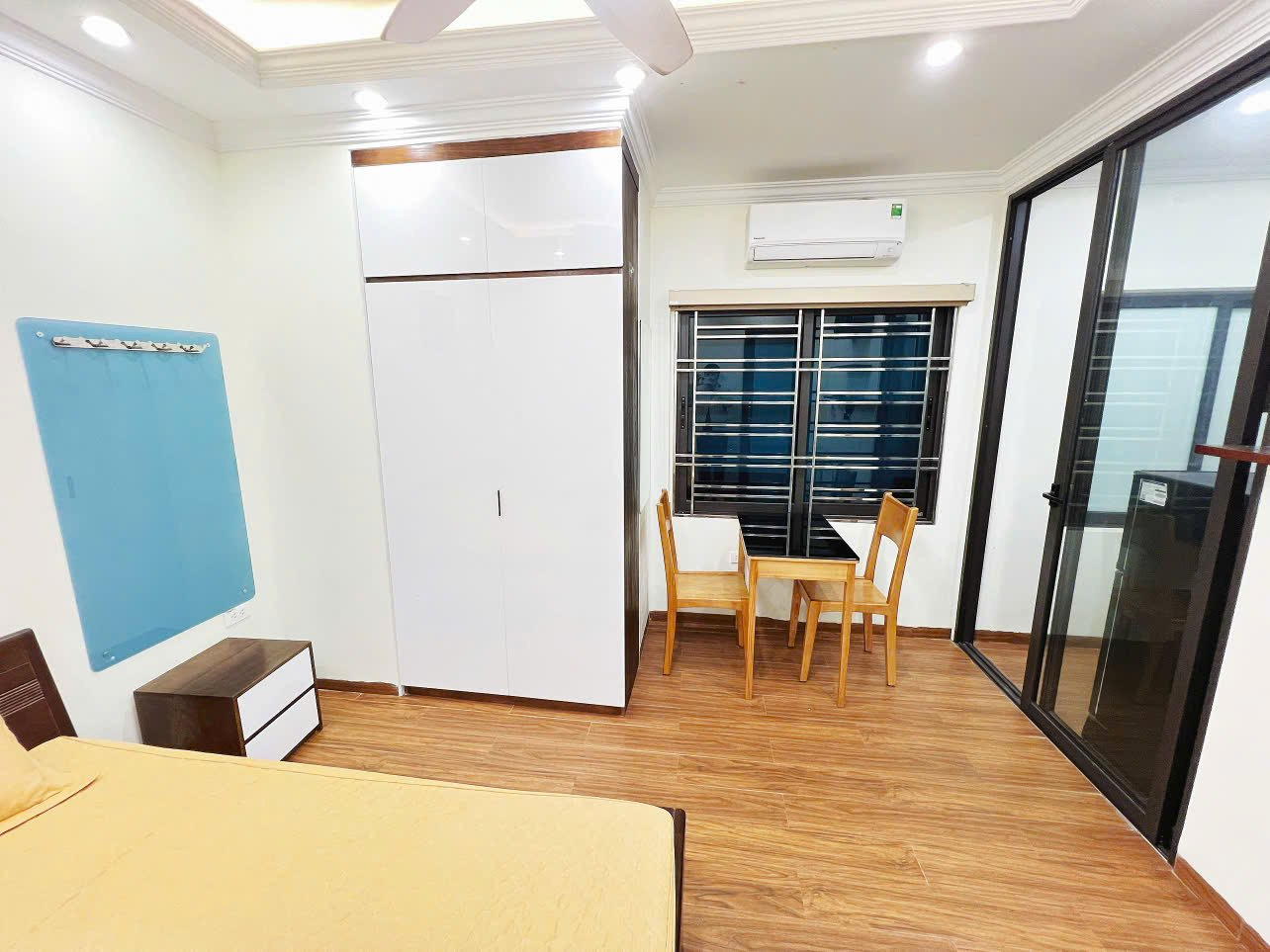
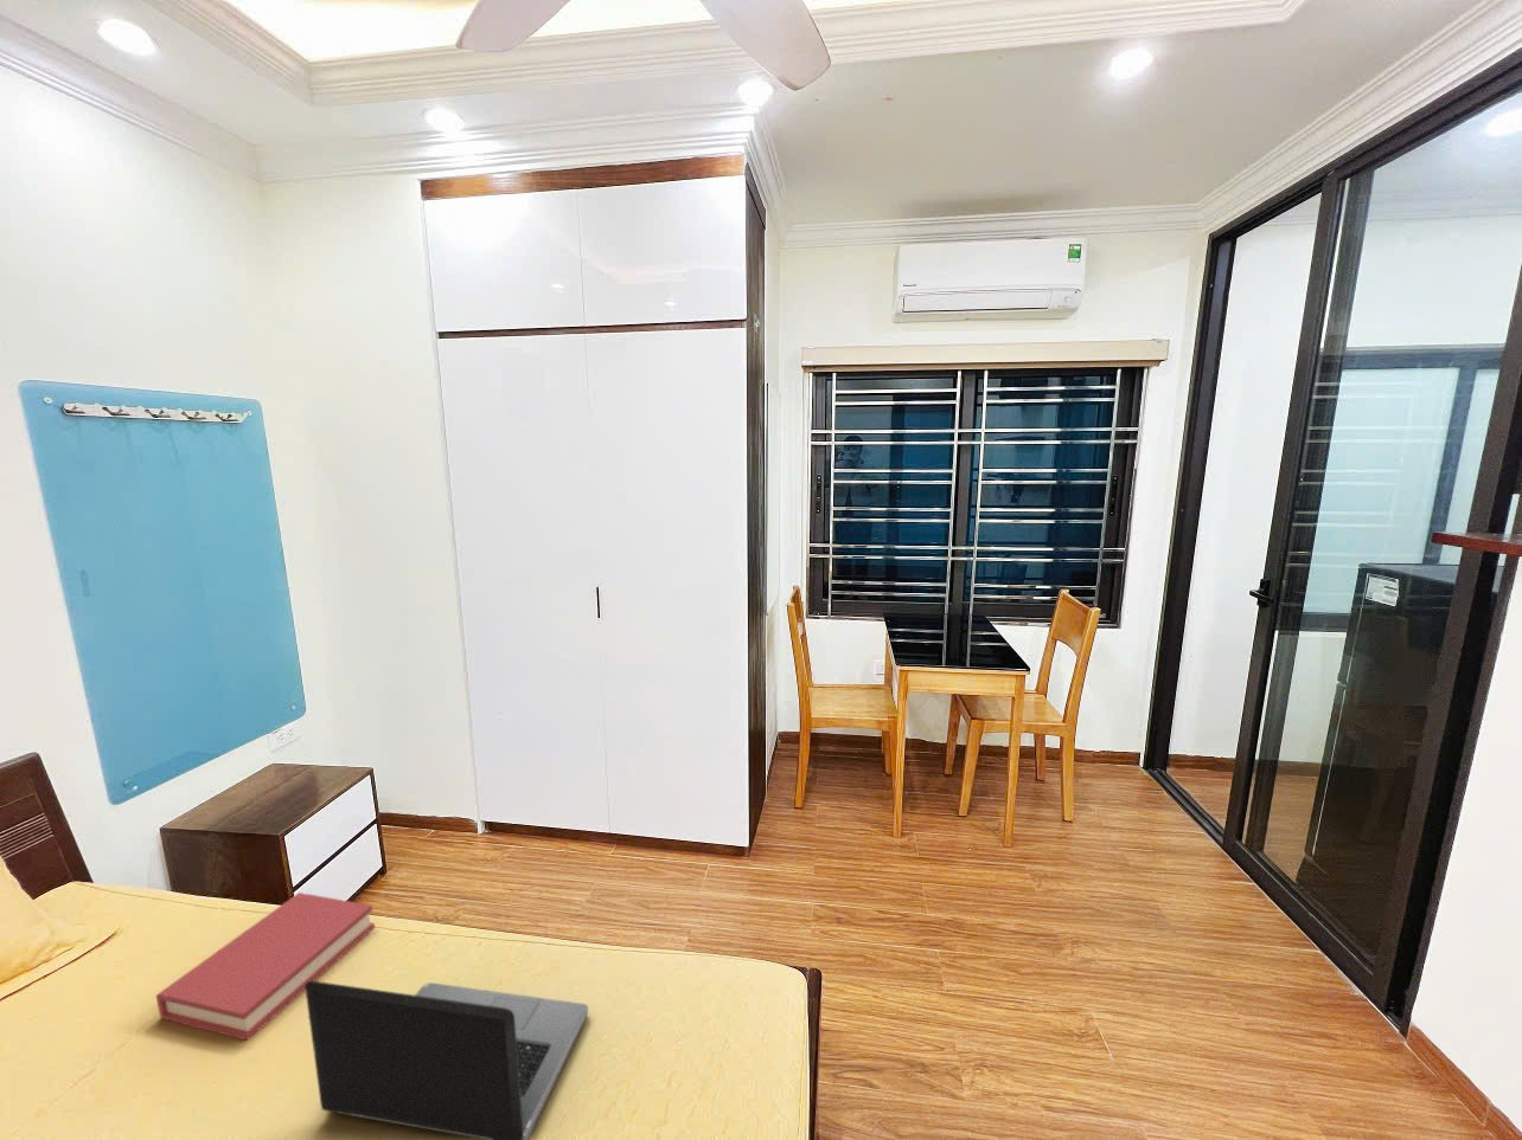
+ hardback book [156,891,376,1041]
+ laptop computer [303,981,590,1140]
